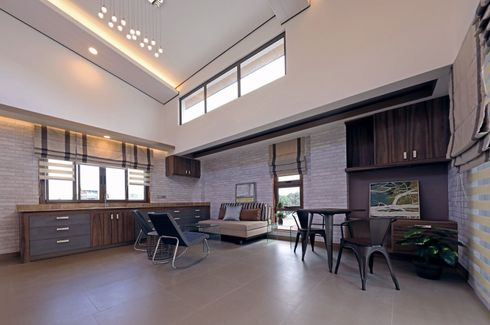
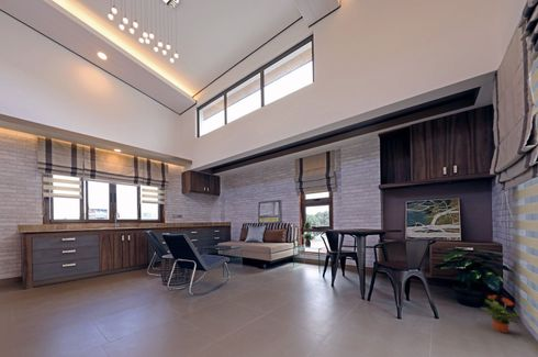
+ potted plant [480,294,523,334]
